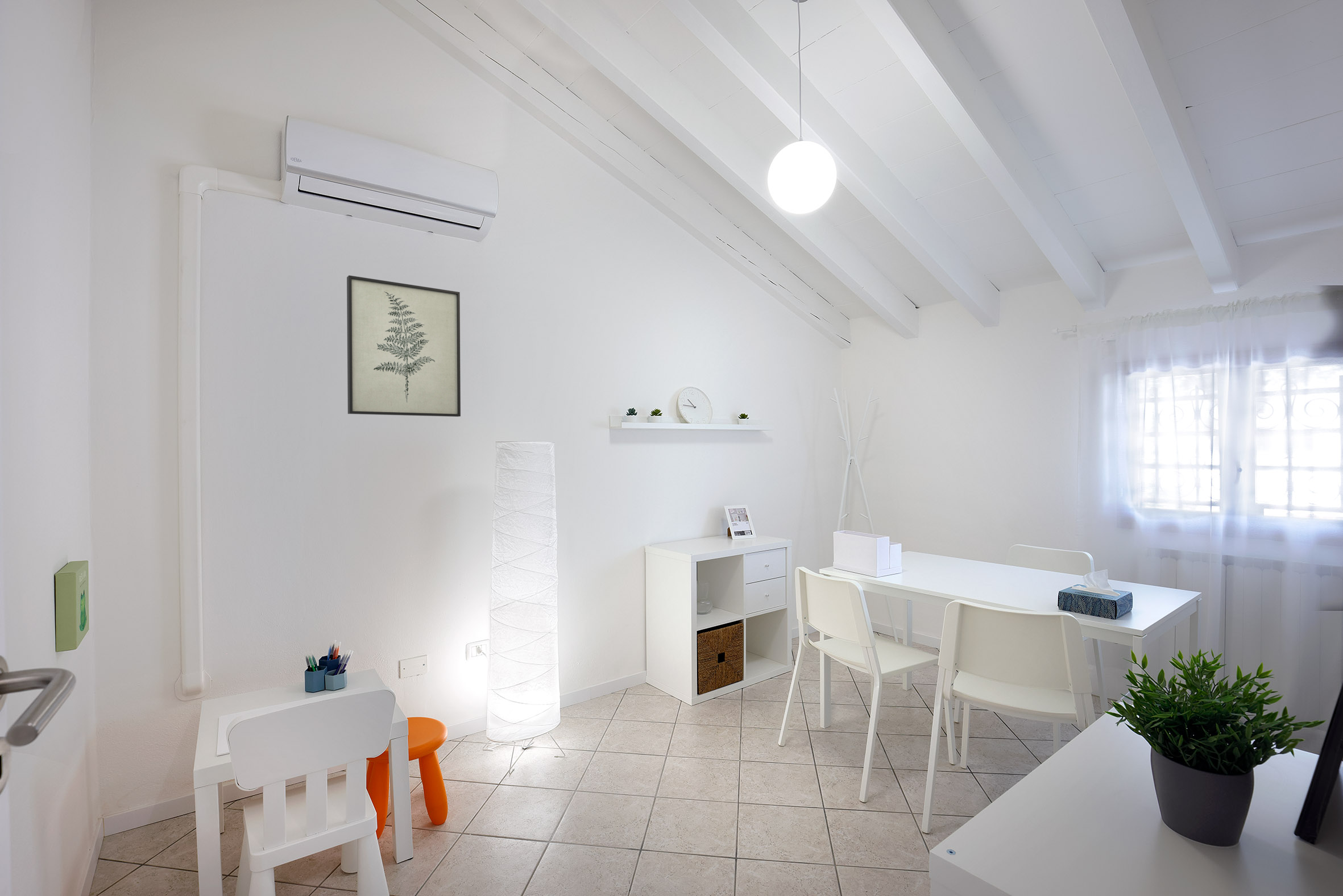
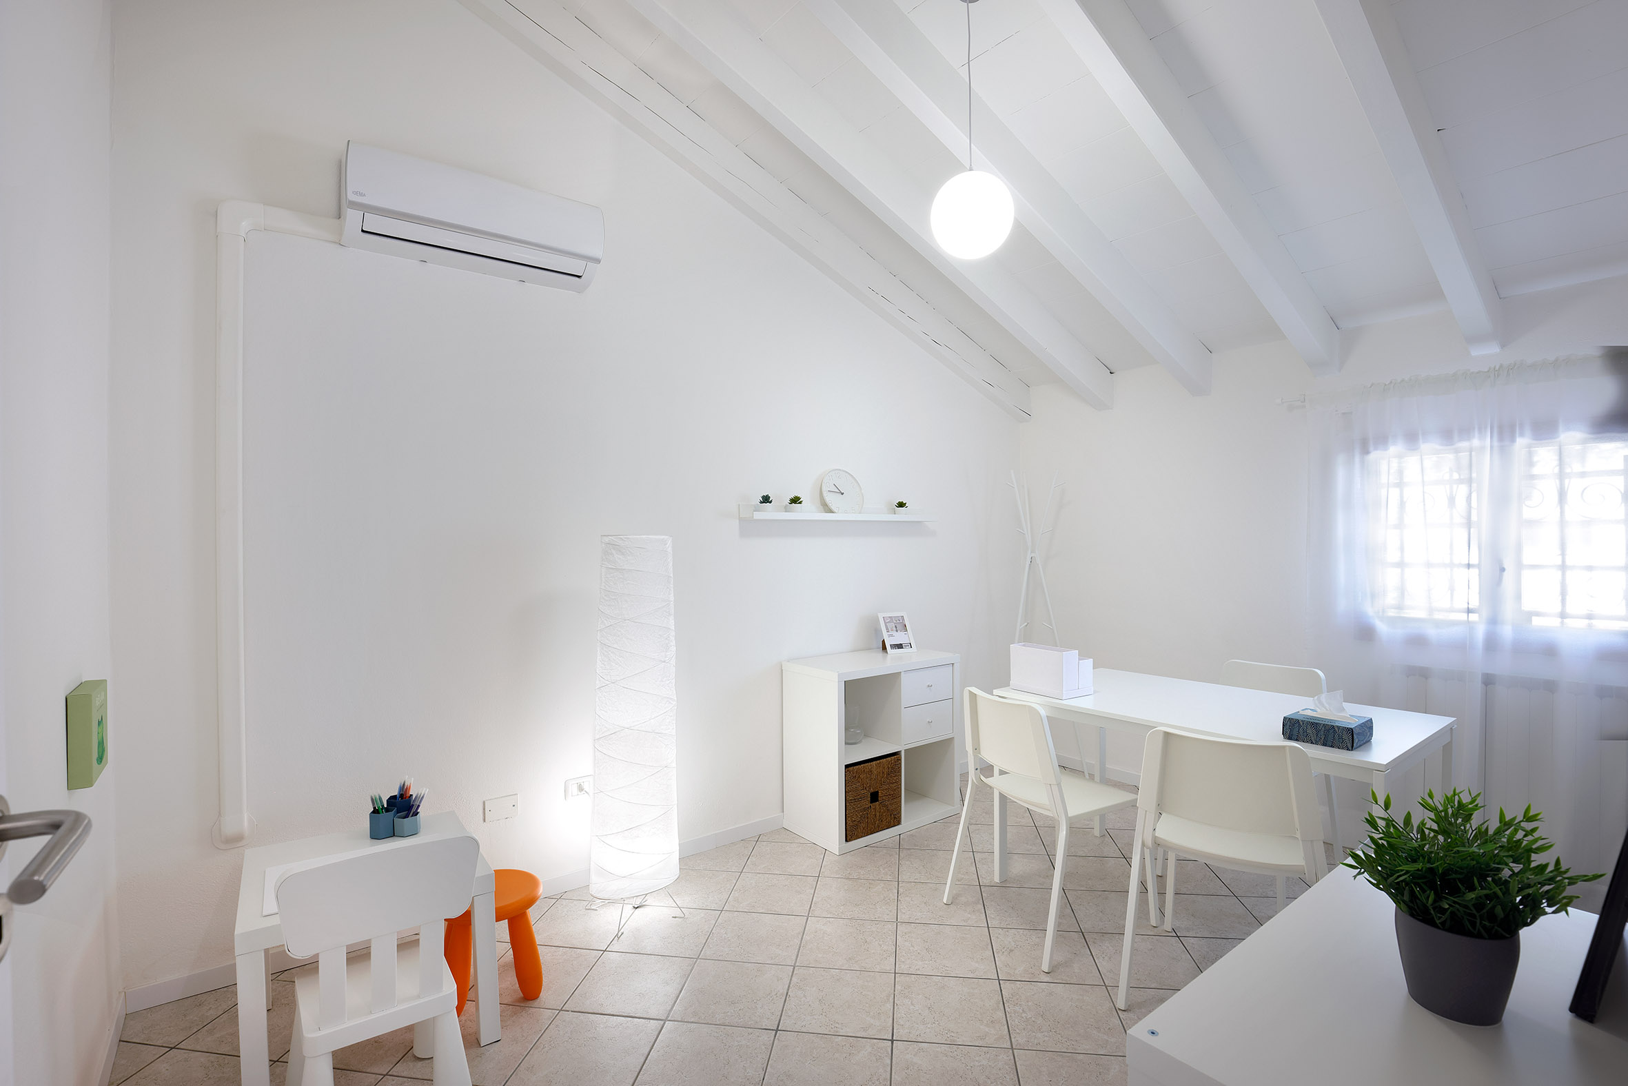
- wall art [346,275,461,417]
